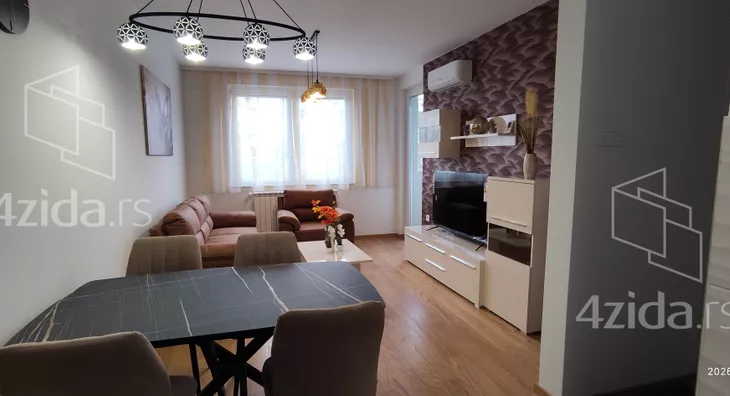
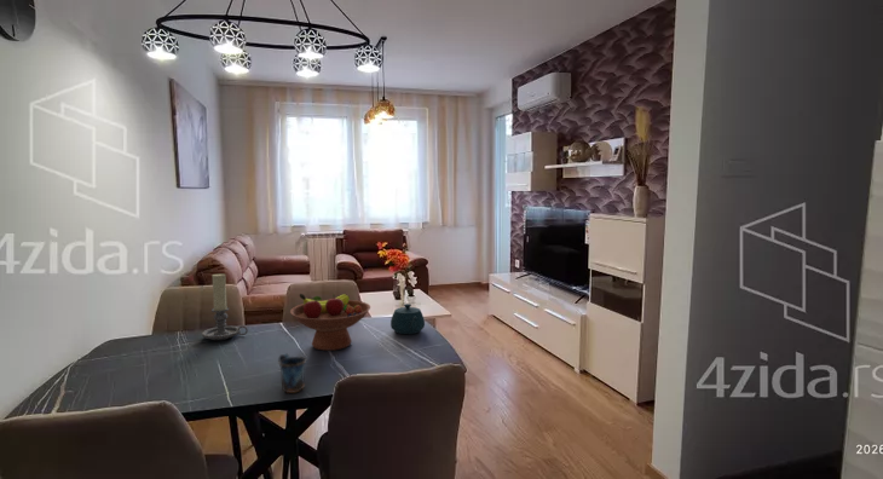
+ candle holder [201,272,249,341]
+ teapot [389,302,426,335]
+ fruit bowl [289,293,371,352]
+ mug [278,352,307,394]
